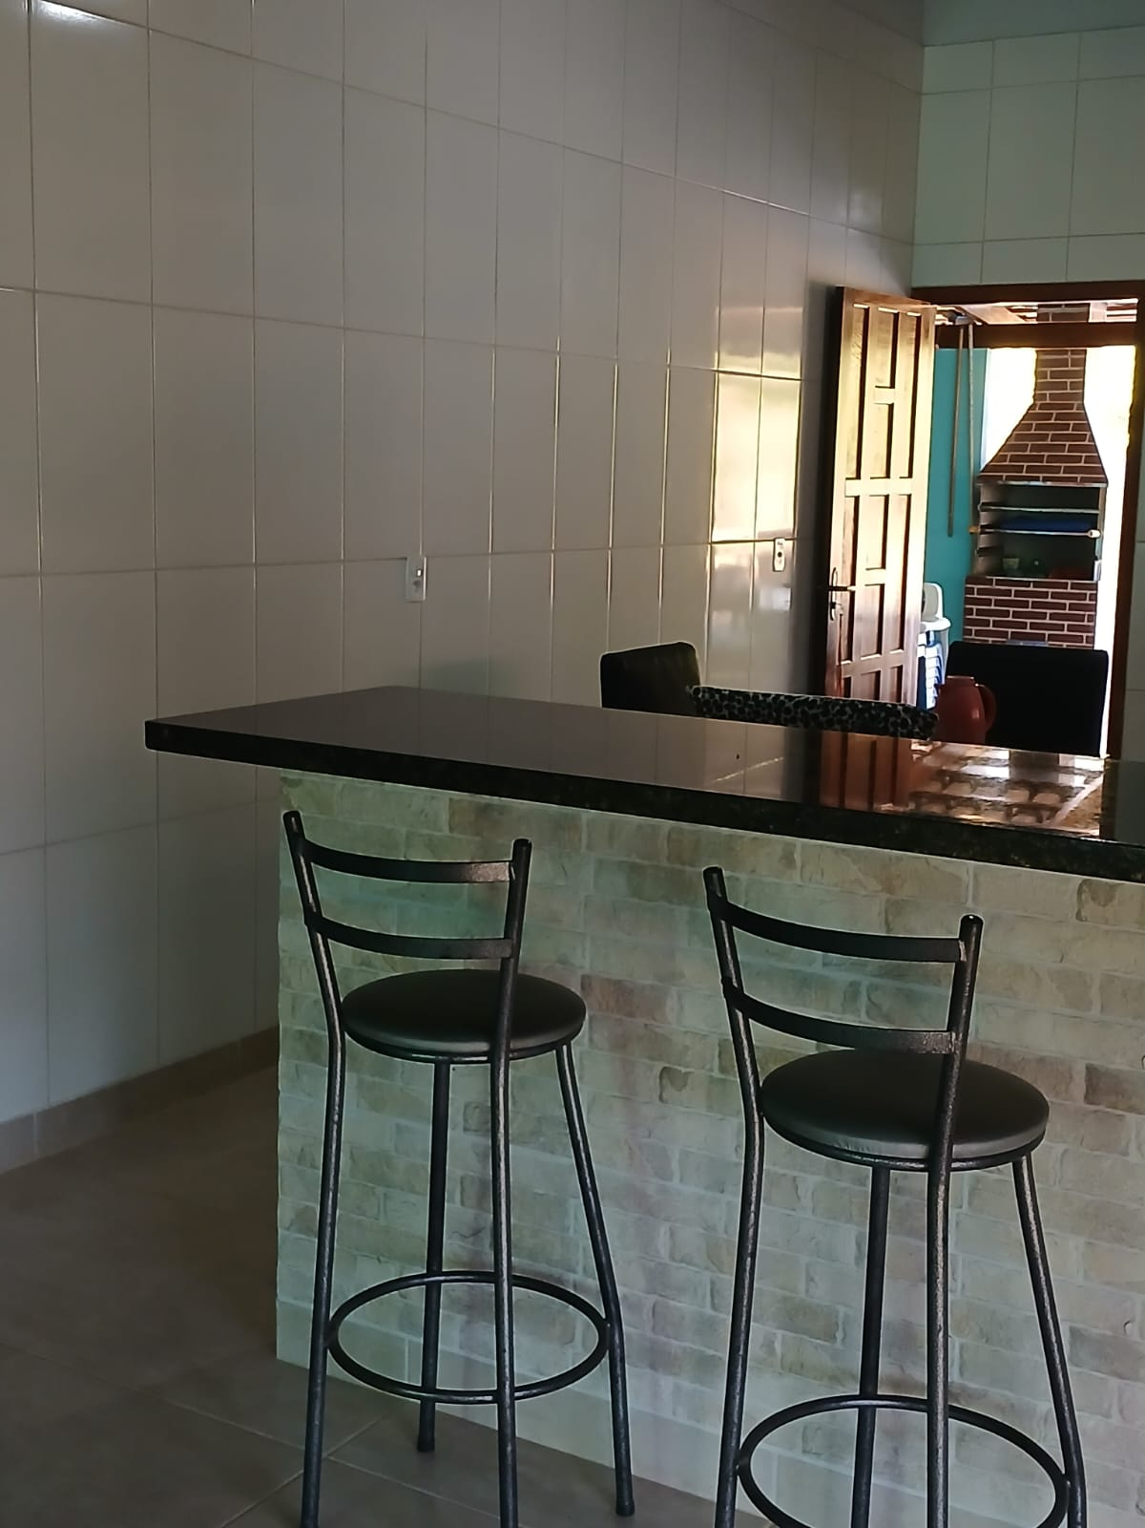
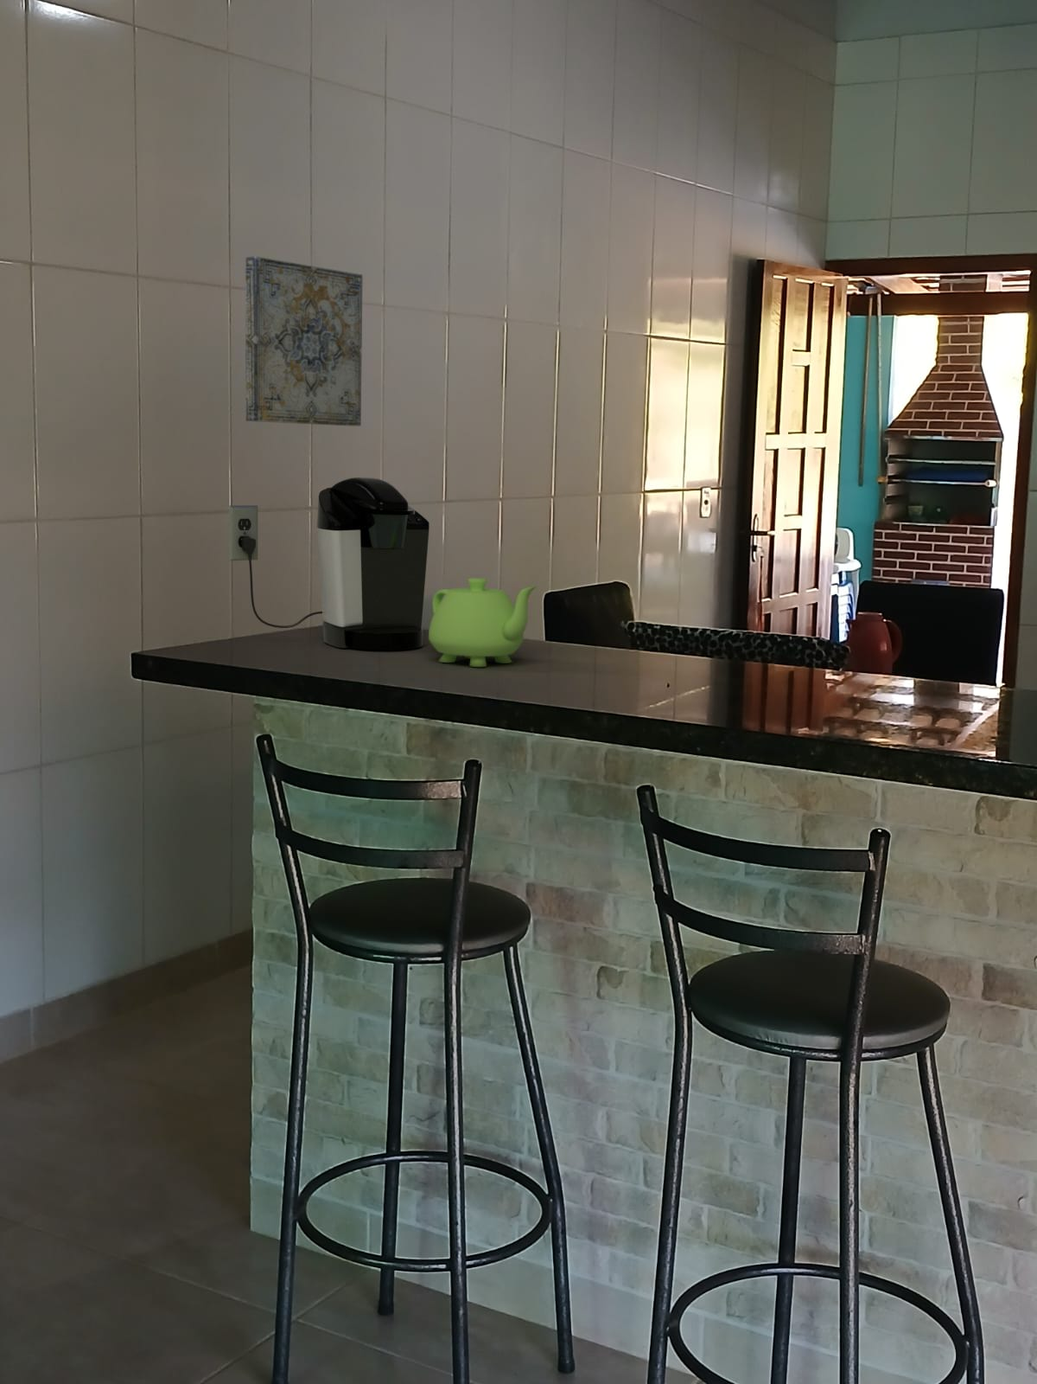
+ wall art [245,255,363,427]
+ teapot [428,576,537,668]
+ coffee maker [228,476,430,651]
